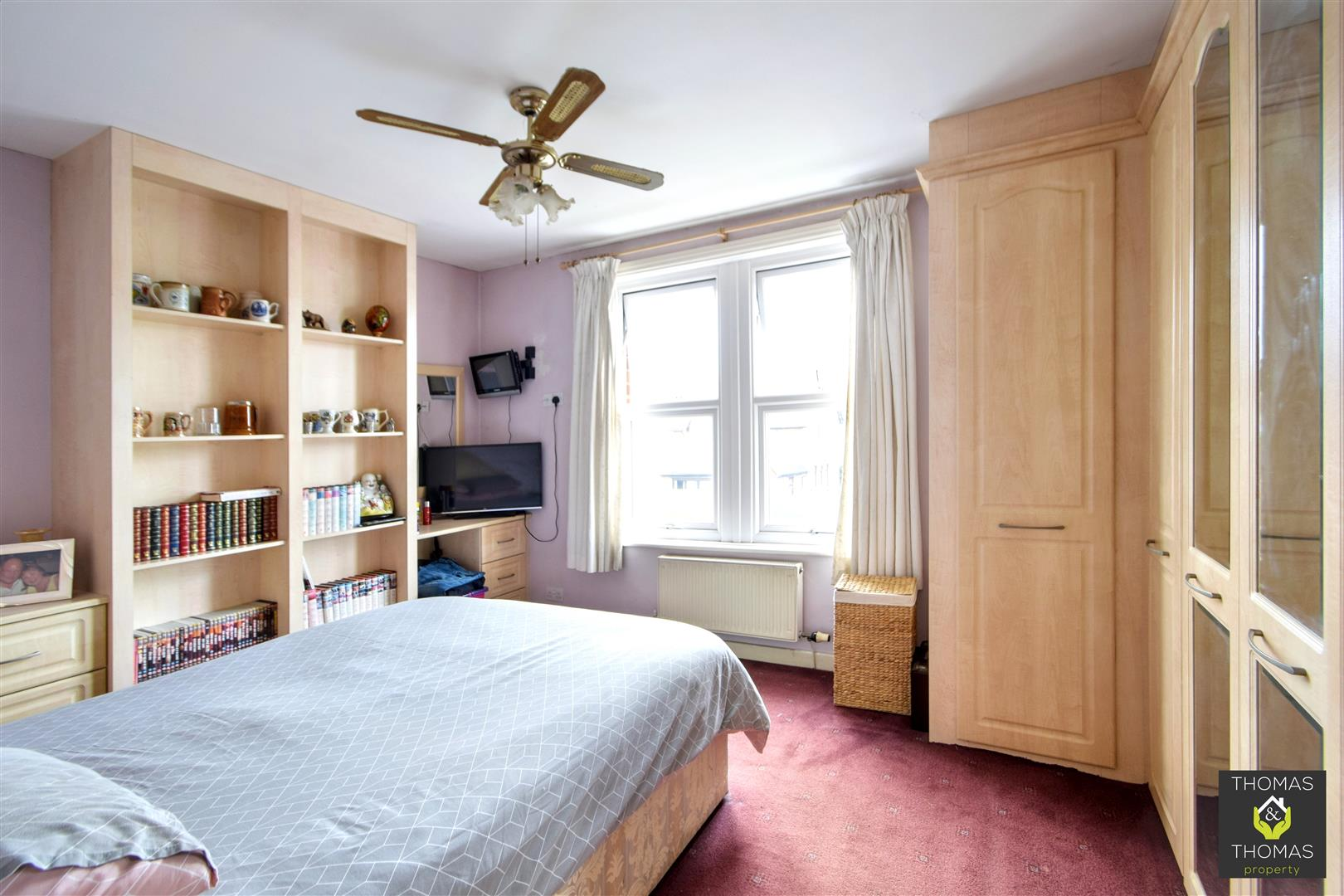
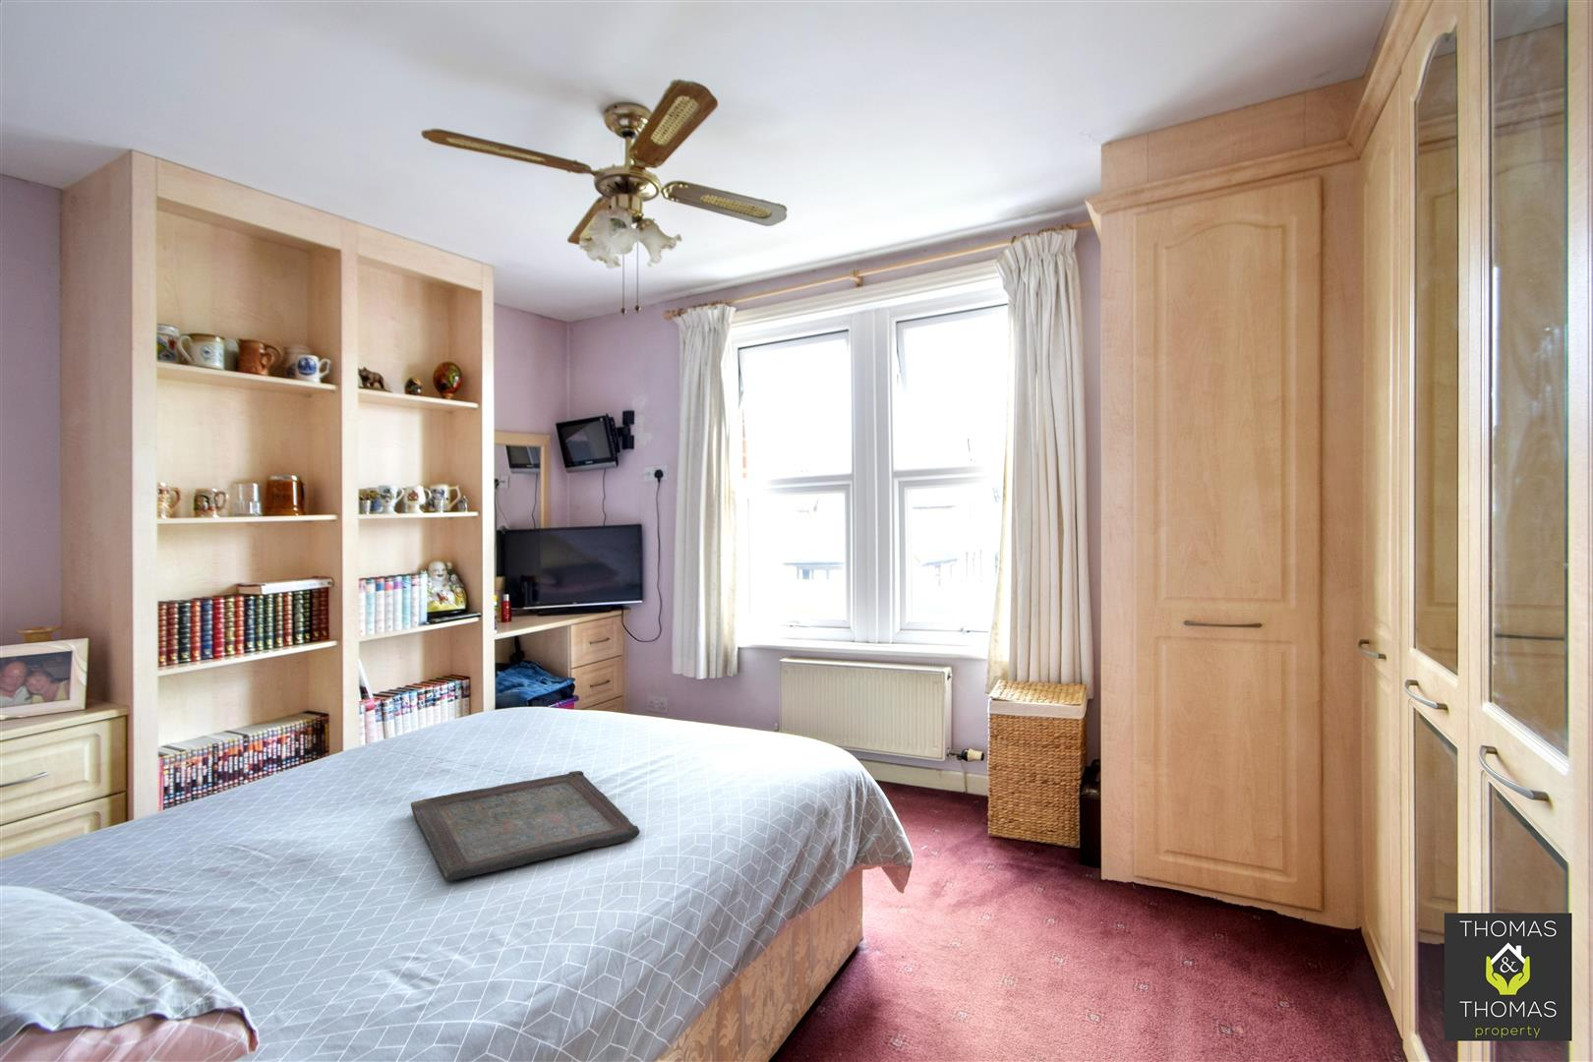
+ serving tray [410,770,640,882]
